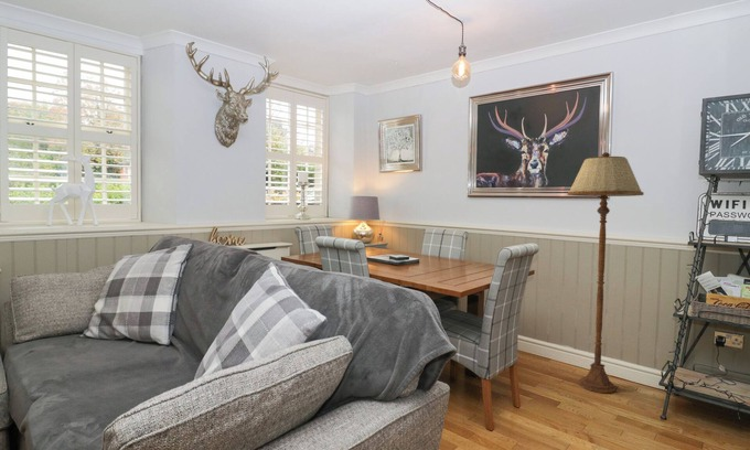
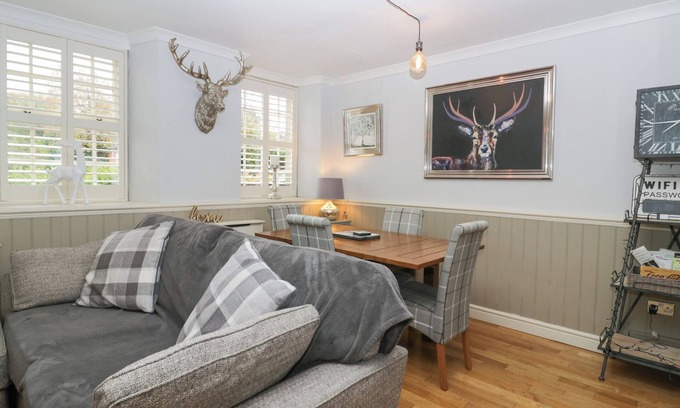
- floor lamp [566,151,645,394]
